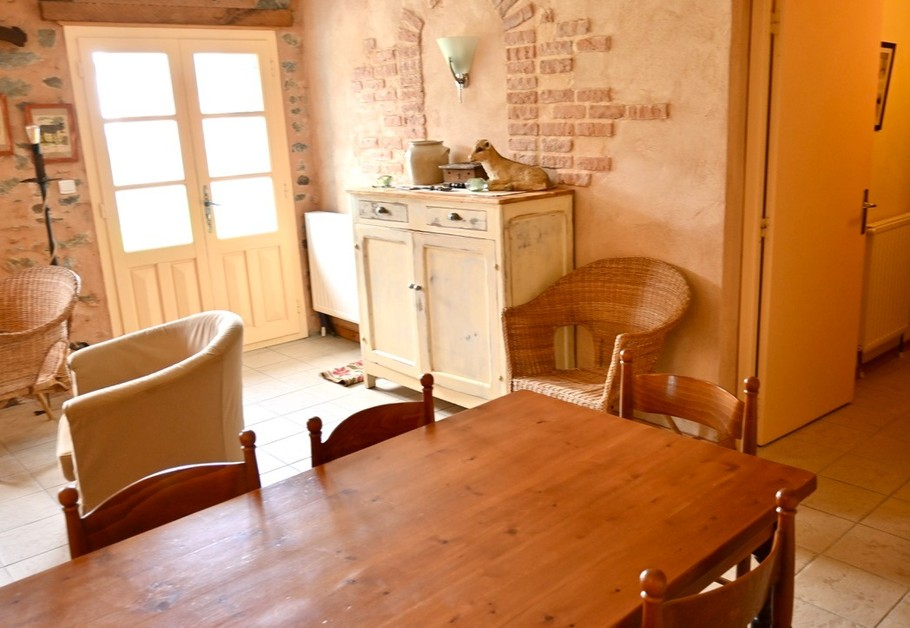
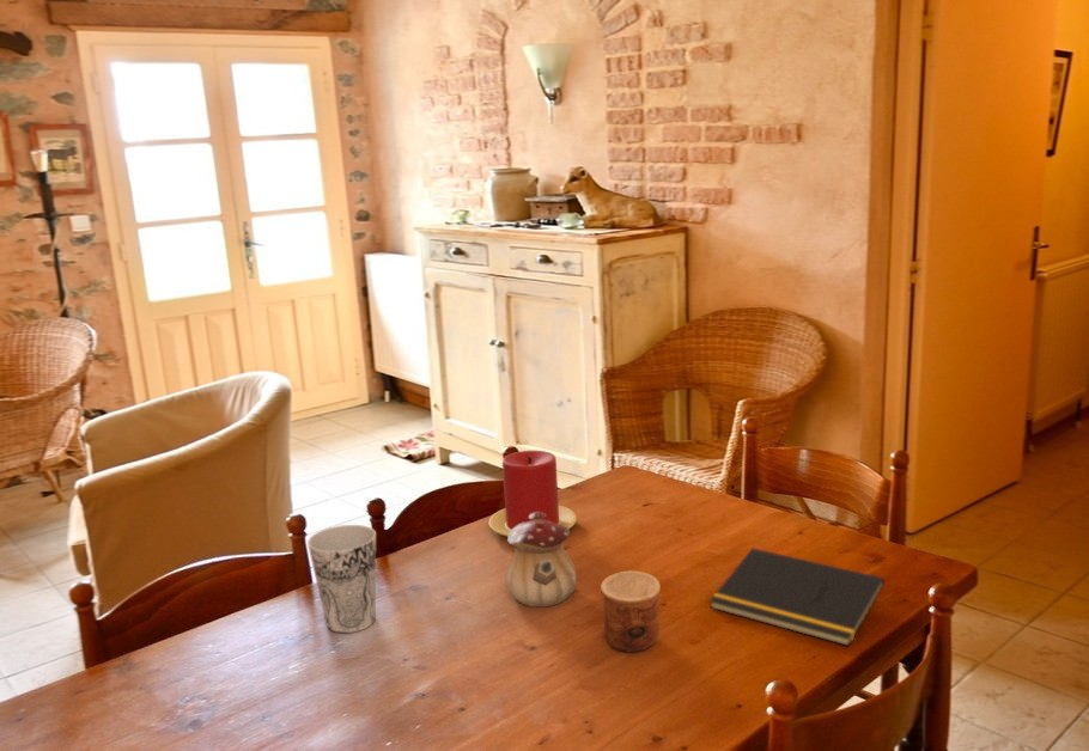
+ candle [487,450,578,537]
+ teapot [505,512,578,607]
+ notepad [708,547,886,647]
+ cup [306,524,377,634]
+ cup [600,569,662,654]
